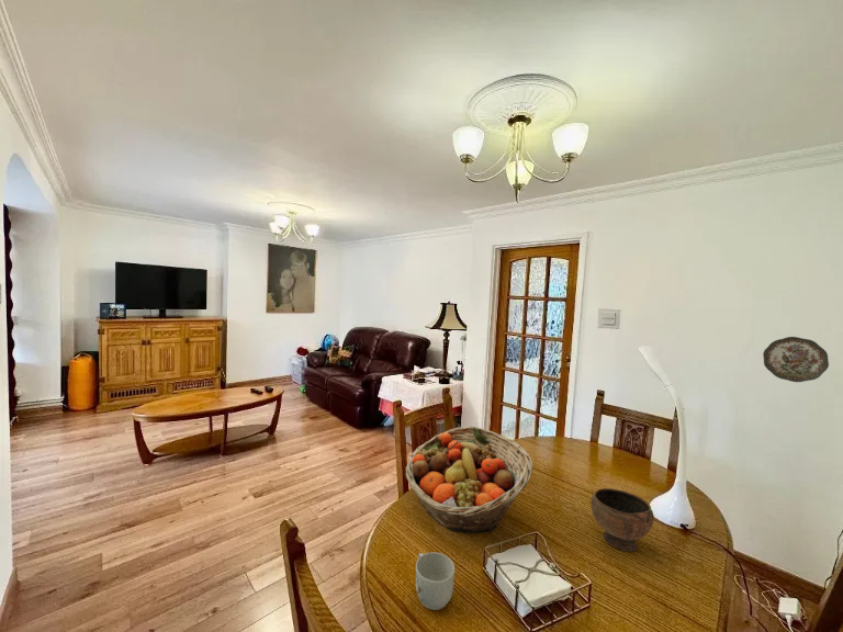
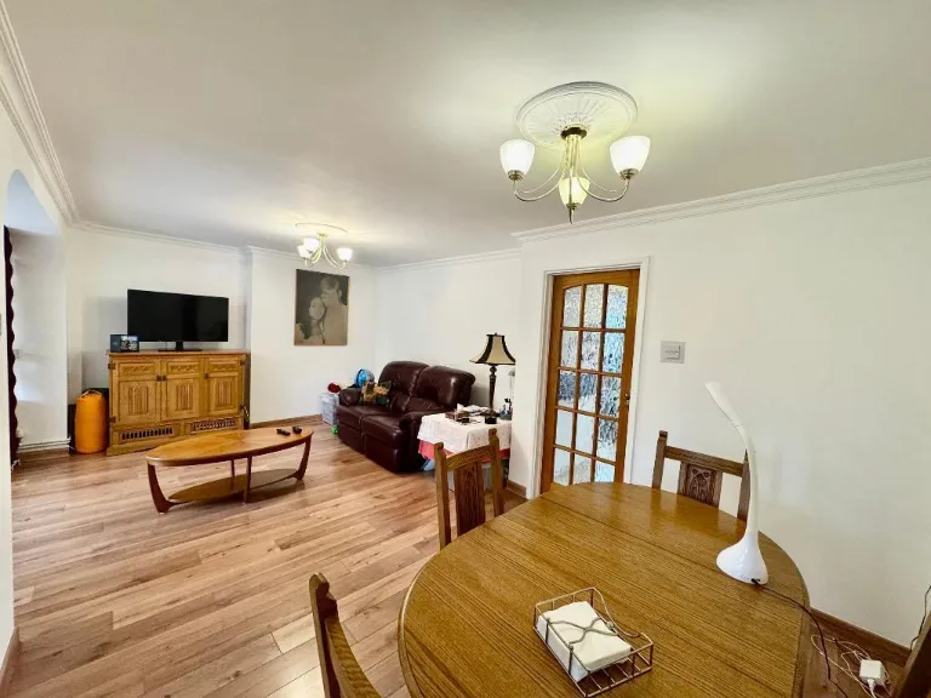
- mug [415,551,456,611]
- decorative plate [762,336,830,383]
- bowl [589,487,655,553]
- fruit basket [404,426,533,534]
